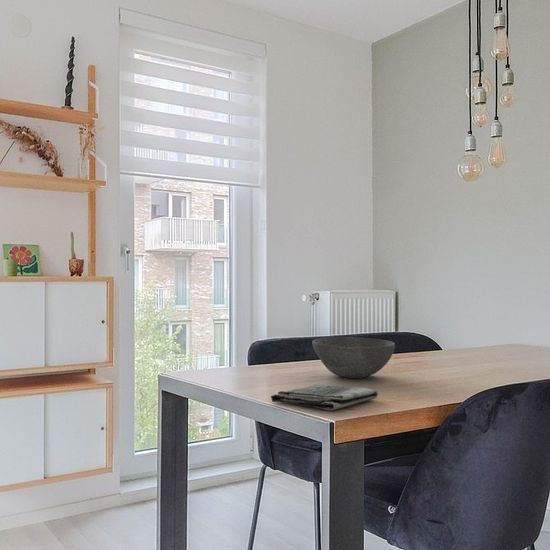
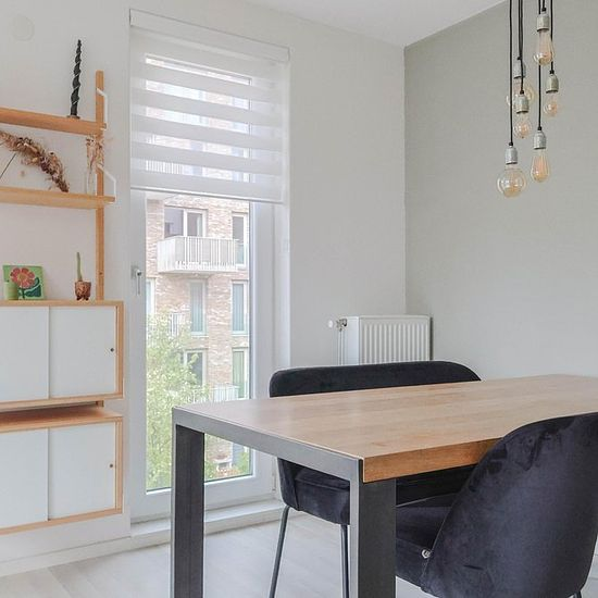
- dish towel [270,383,379,411]
- bowl [311,336,396,379]
